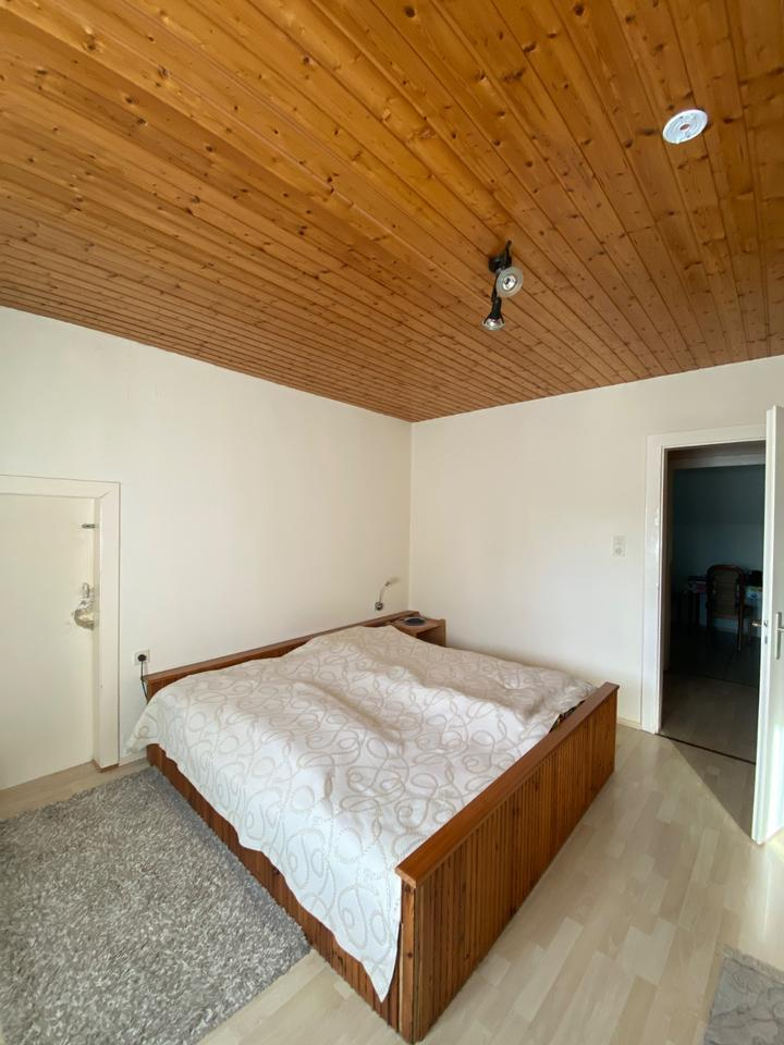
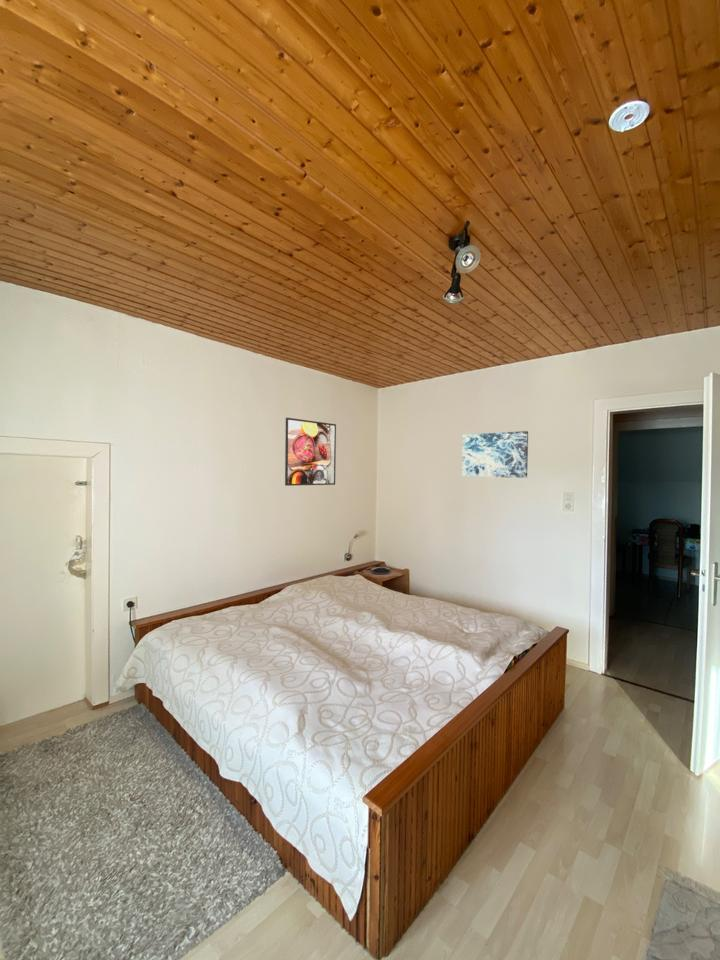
+ wall art [461,430,529,479]
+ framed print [284,417,337,487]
